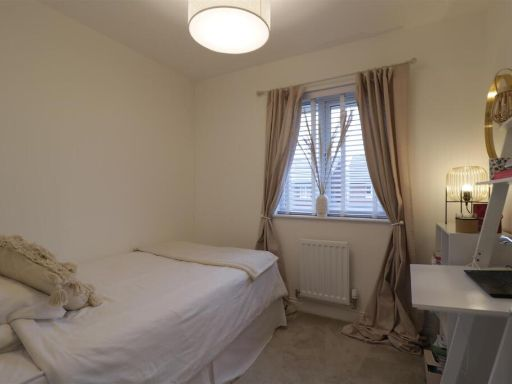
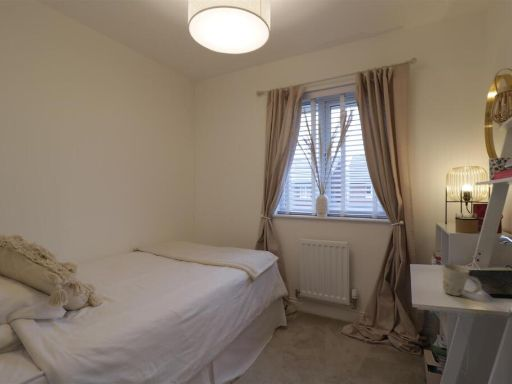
+ mug [442,263,483,297]
